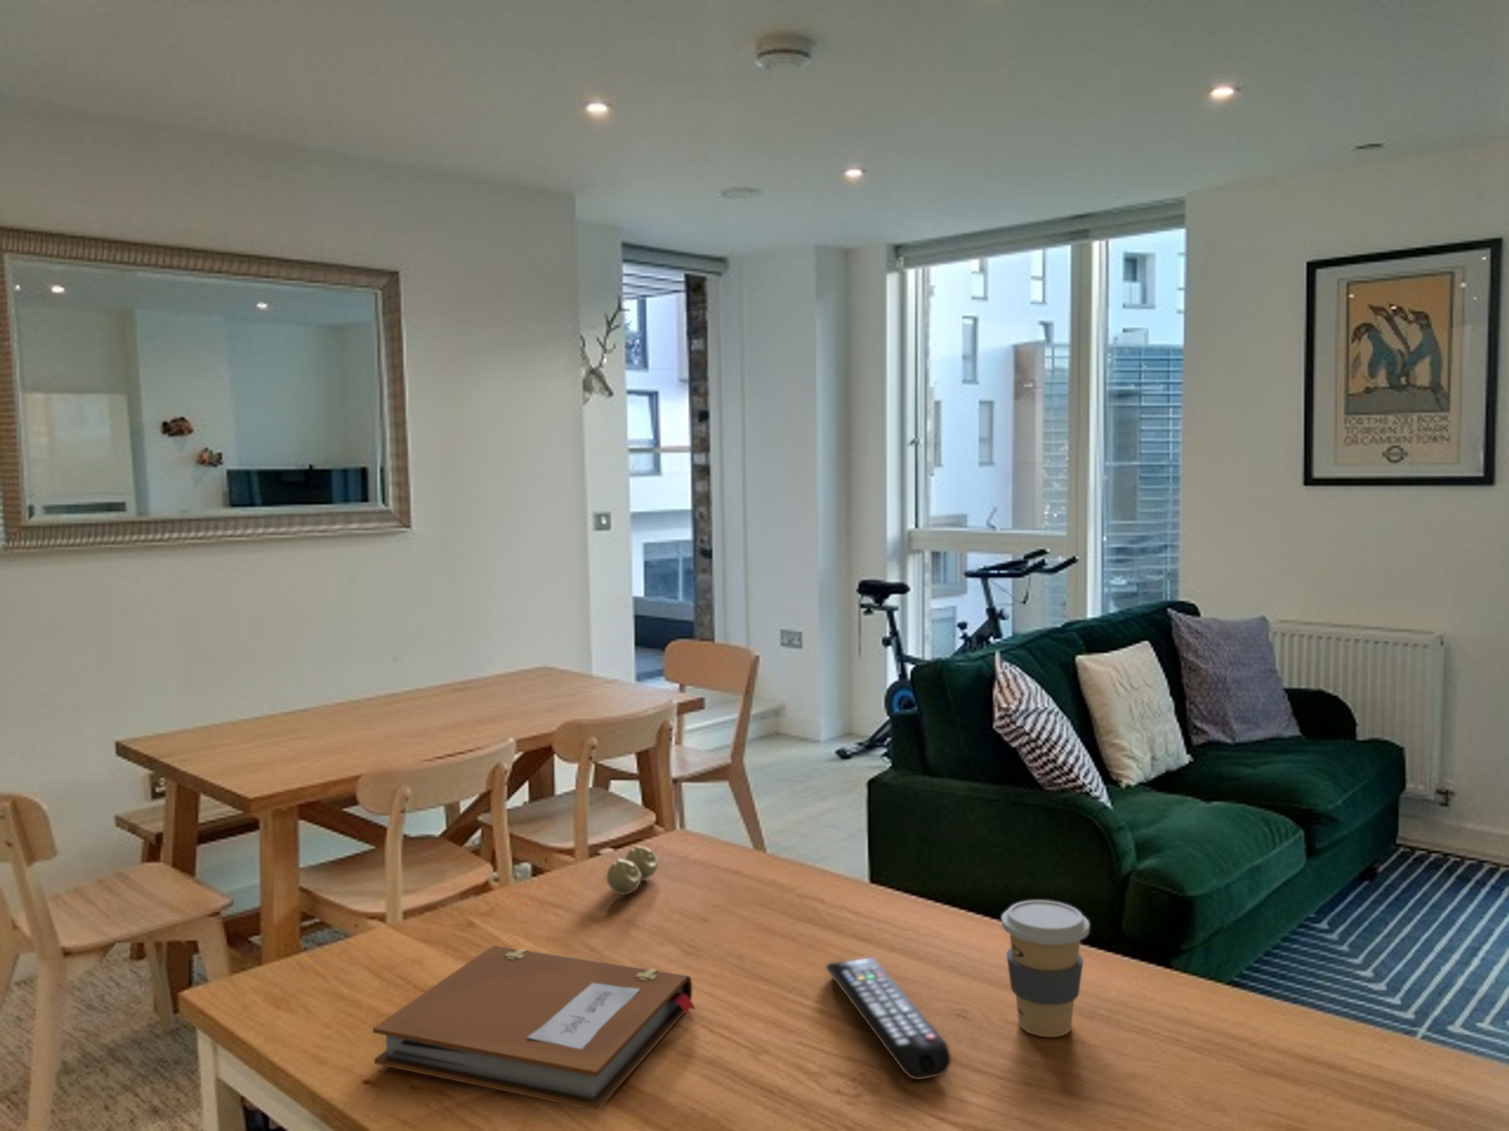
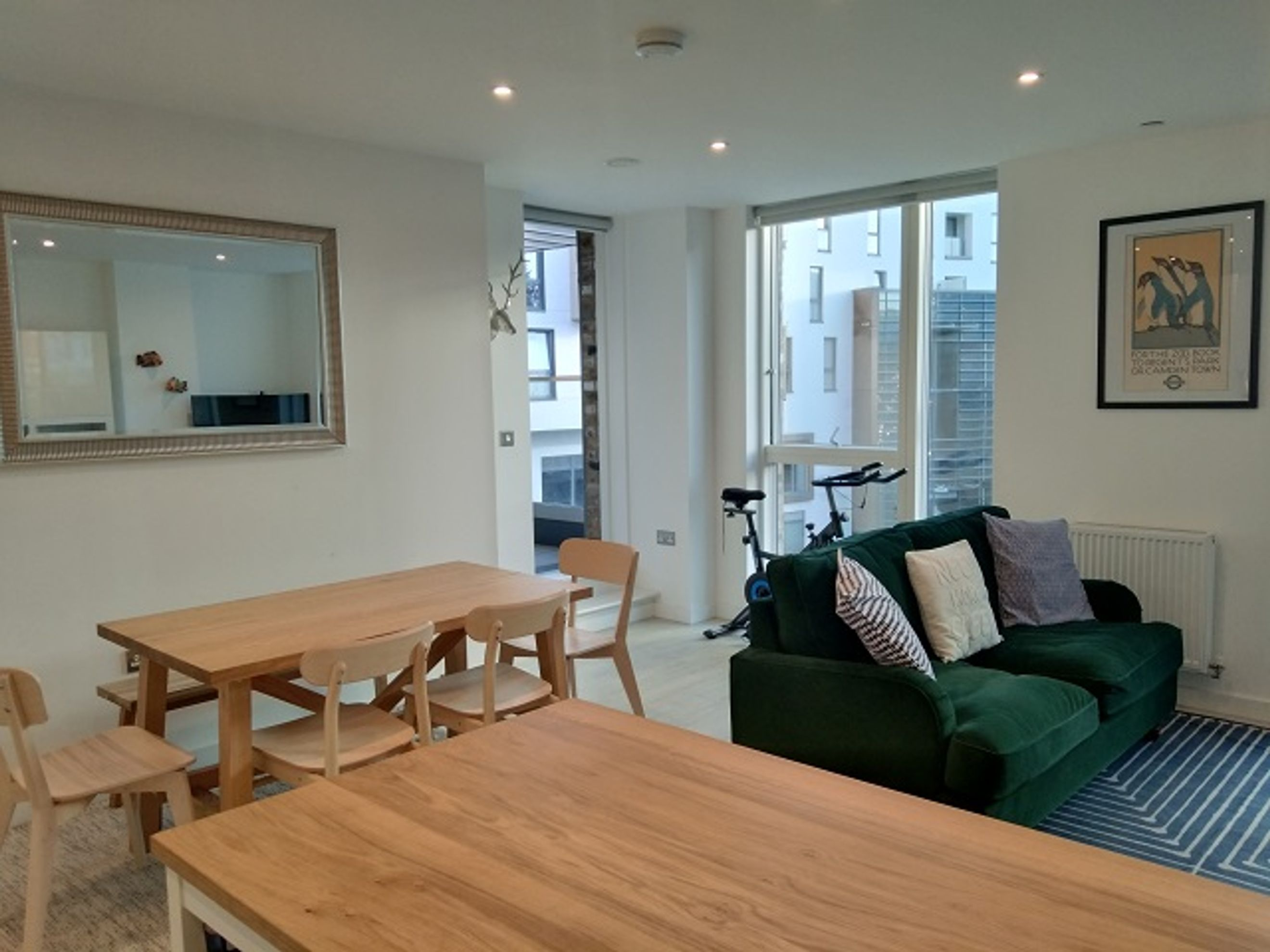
- decorative ball [606,846,659,895]
- remote control [826,956,952,1080]
- coffee cup [1000,899,1091,1037]
- notebook [372,946,696,1111]
